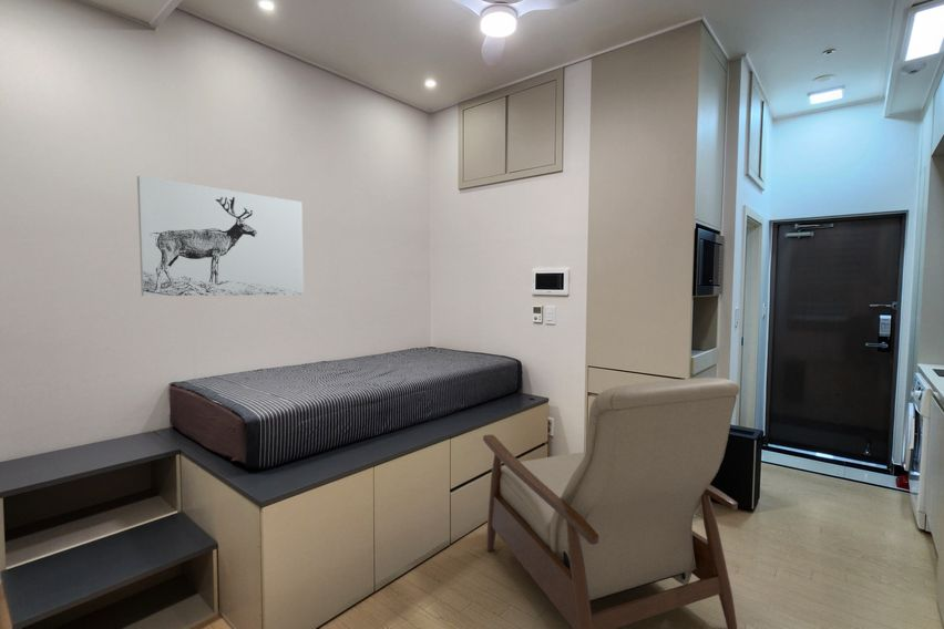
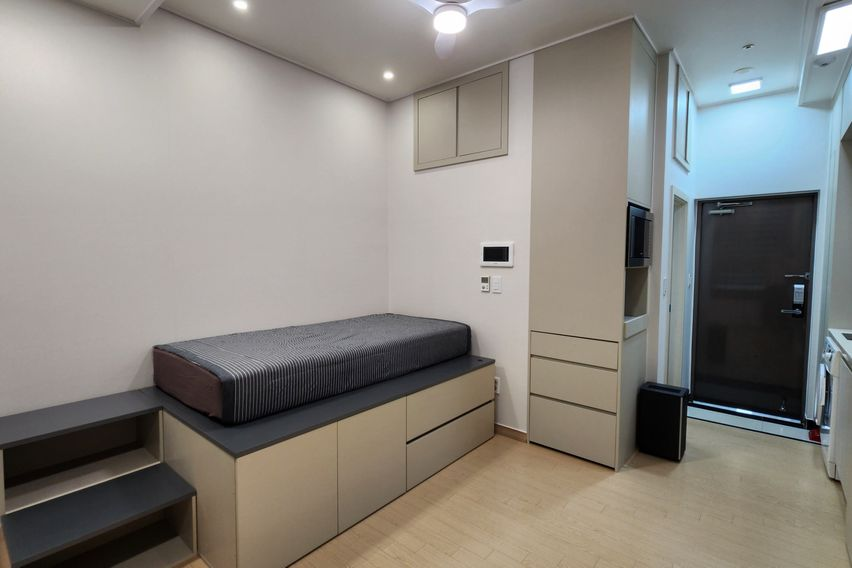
- chair [482,377,741,629]
- wall art [136,175,305,297]
